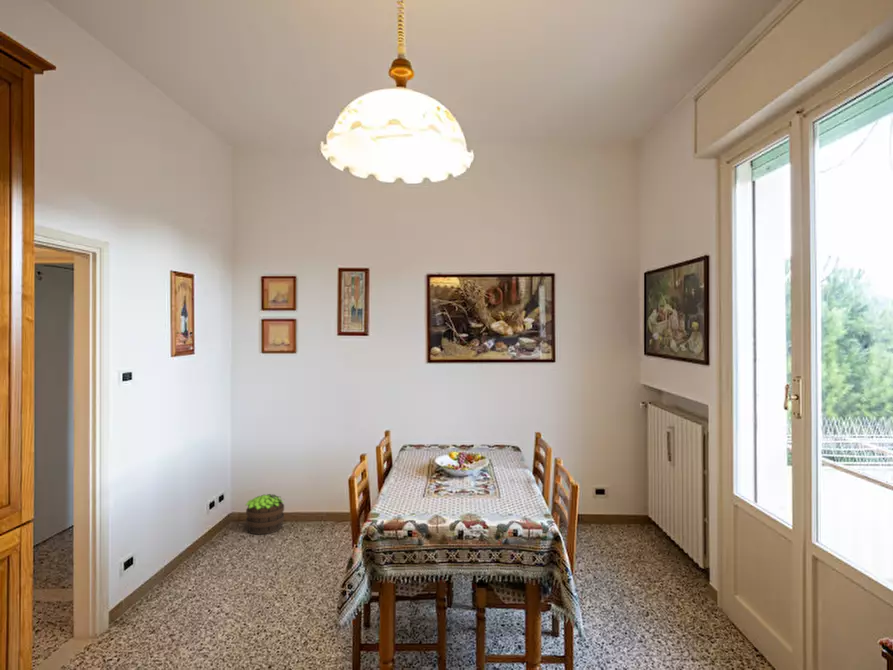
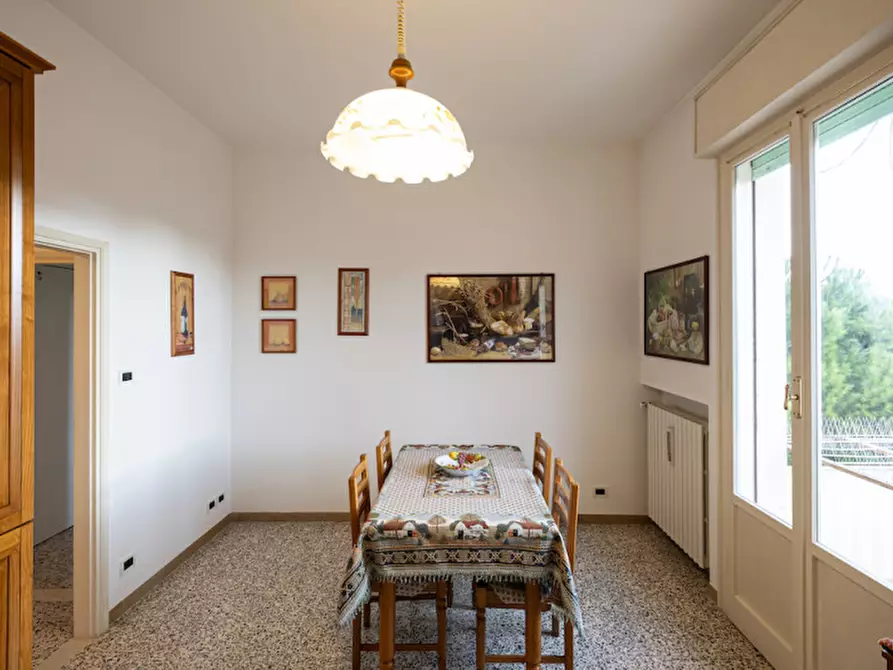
- potted plant [244,493,285,536]
